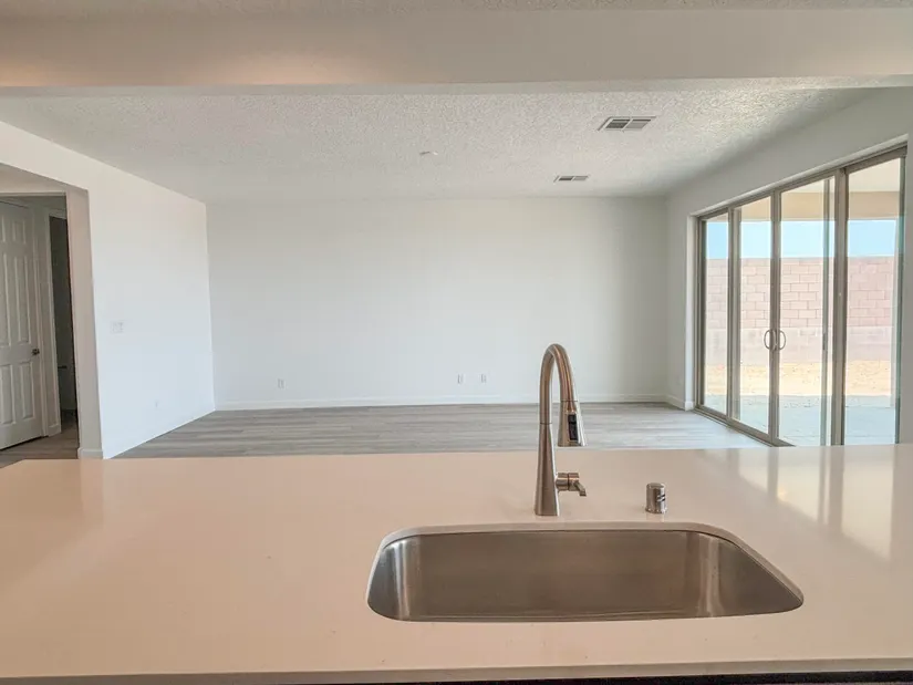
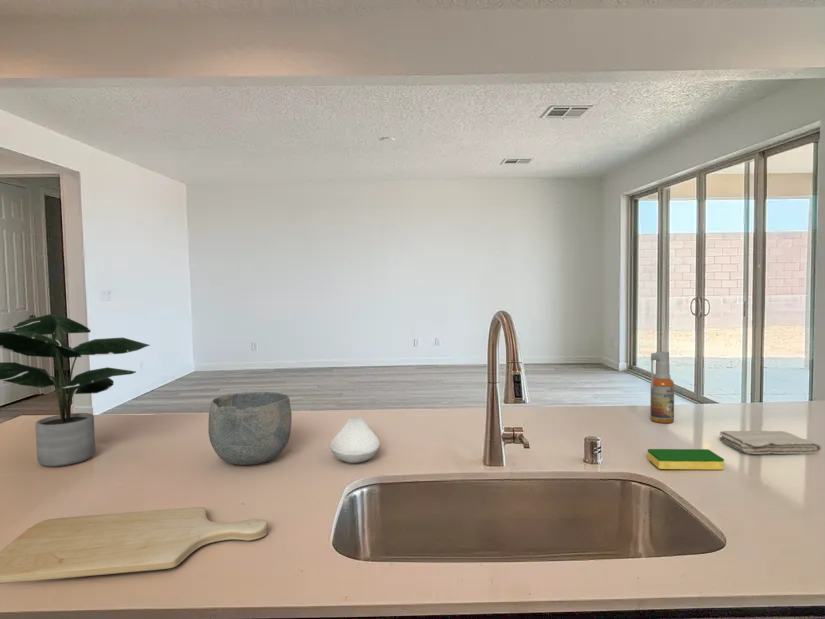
+ chopping board [0,506,268,585]
+ dish sponge [647,448,725,471]
+ spoon rest [329,416,381,464]
+ bowl [207,391,293,466]
+ spray bottle [649,350,675,424]
+ washcloth [718,430,822,455]
+ potted plant [0,313,151,467]
